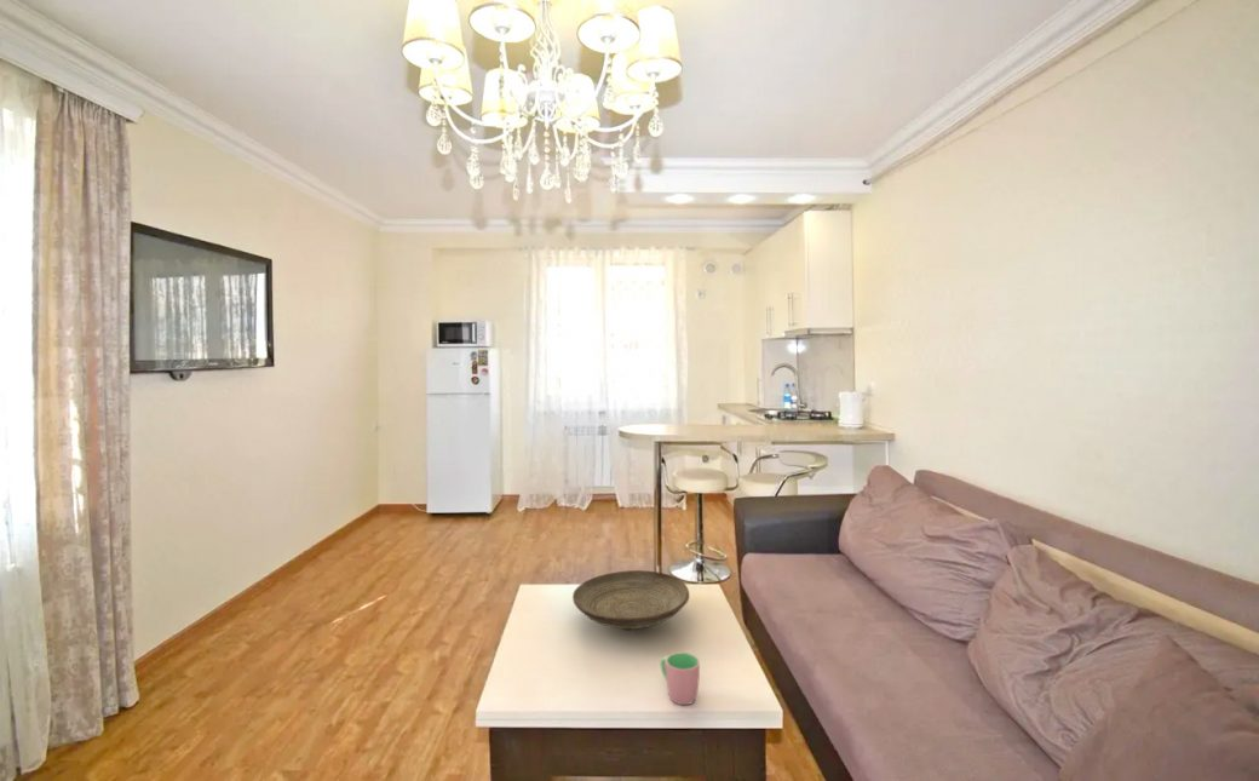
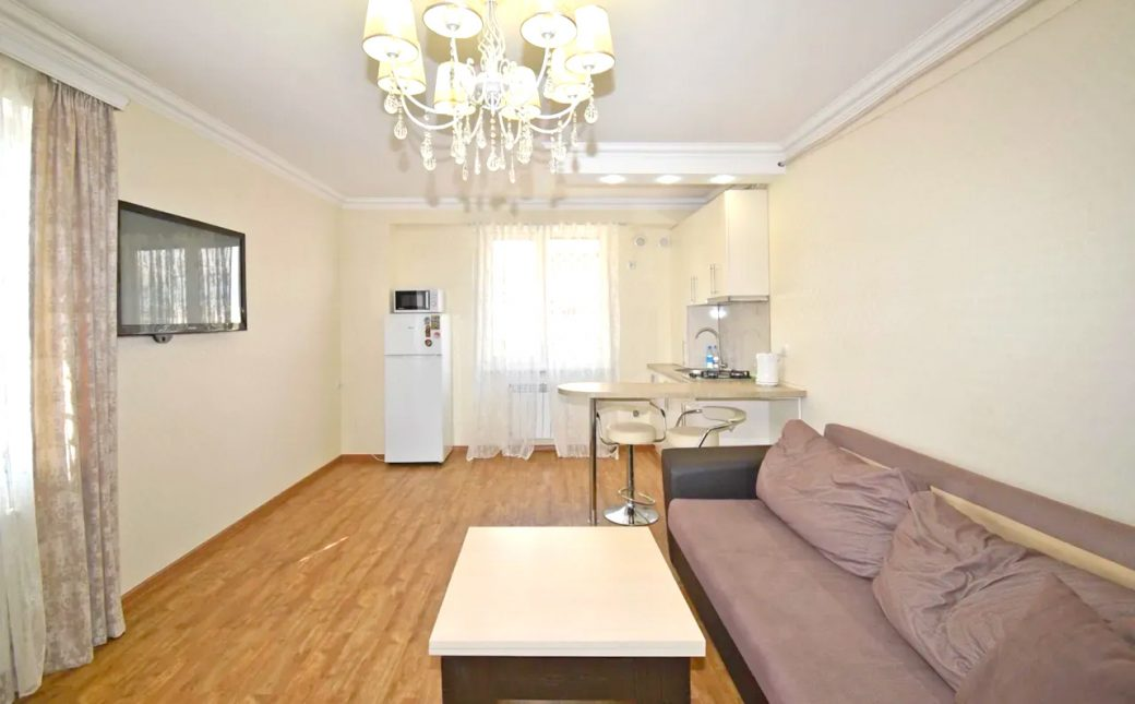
- cup [659,651,701,706]
- decorative bowl [571,569,690,631]
